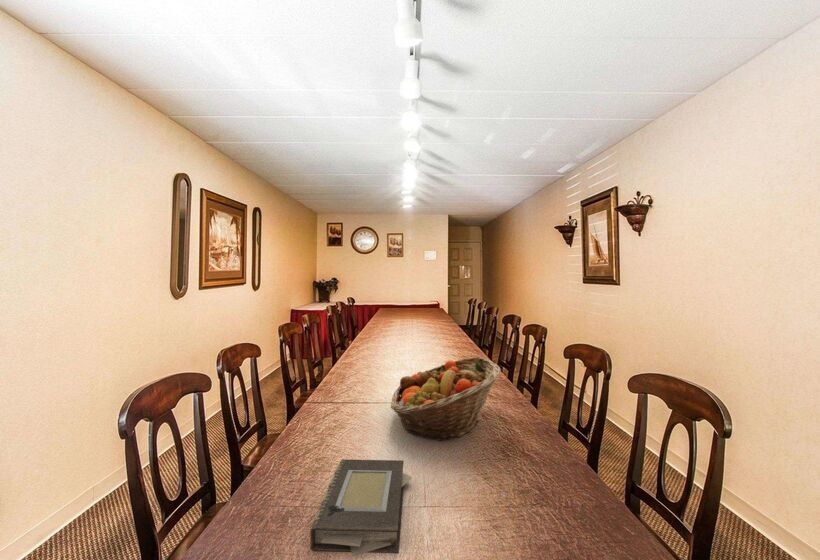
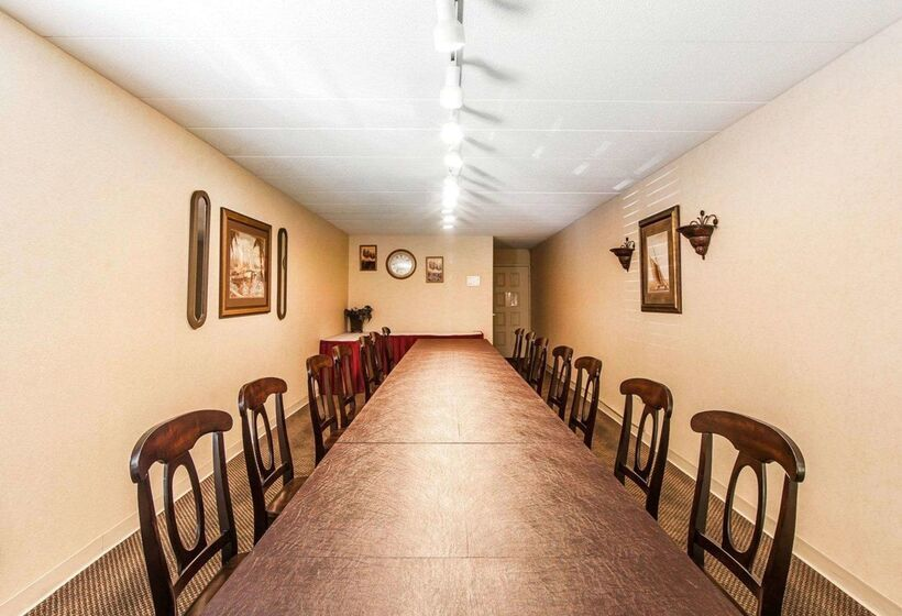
- fruit basket [390,356,502,442]
- book [309,459,413,557]
